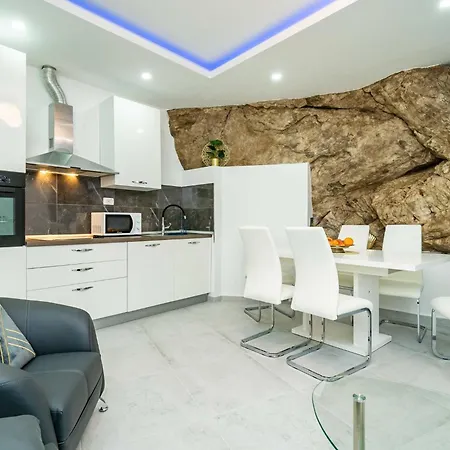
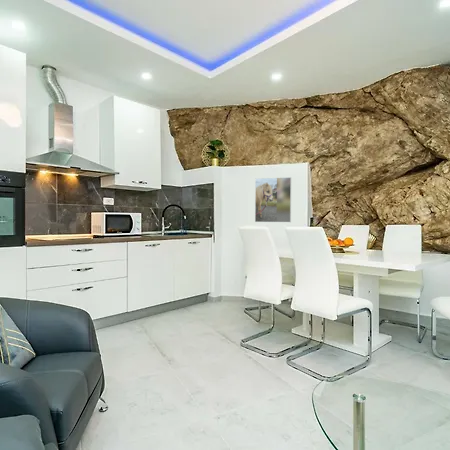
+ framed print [254,176,292,223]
